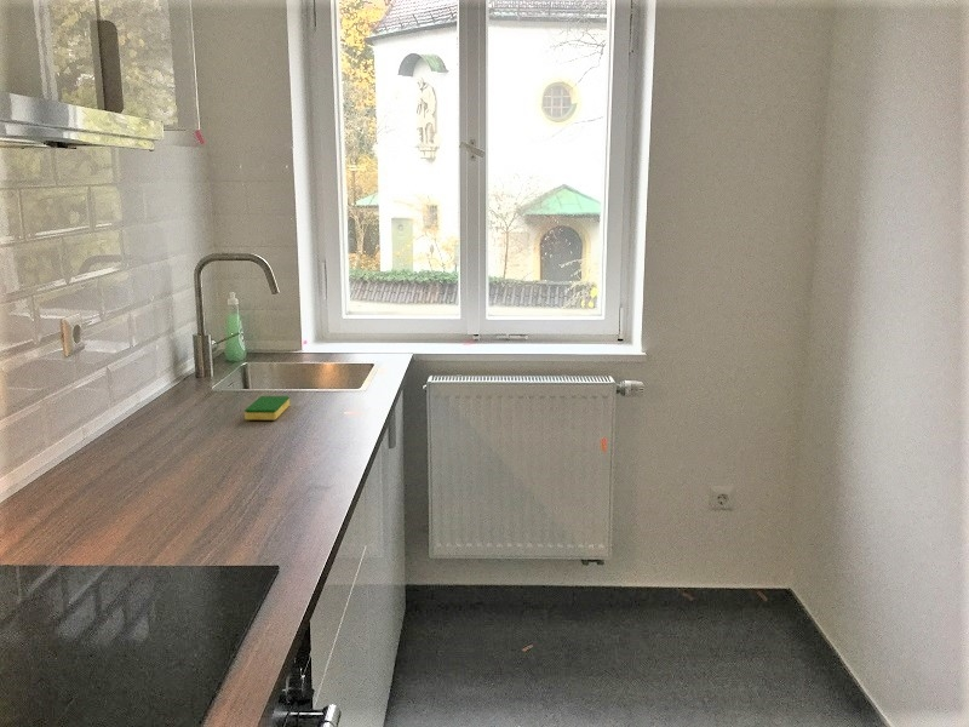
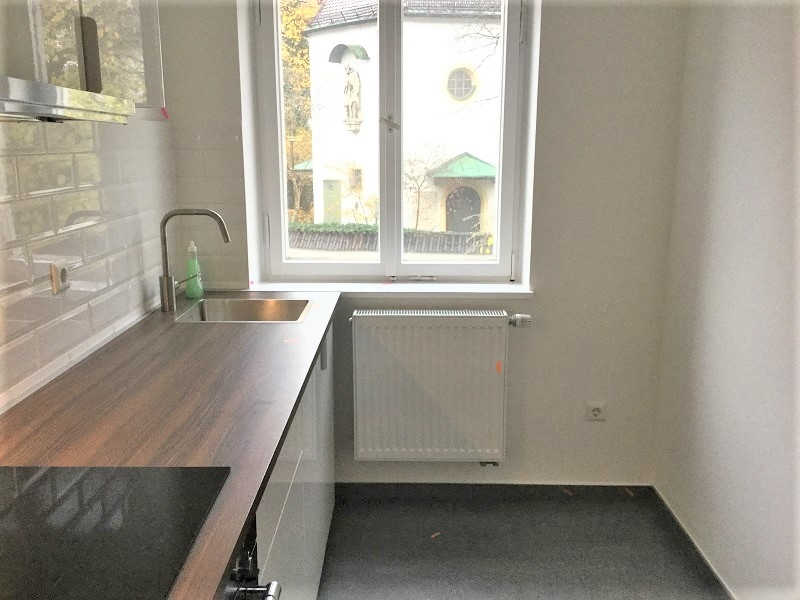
- dish sponge [243,395,291,422]
